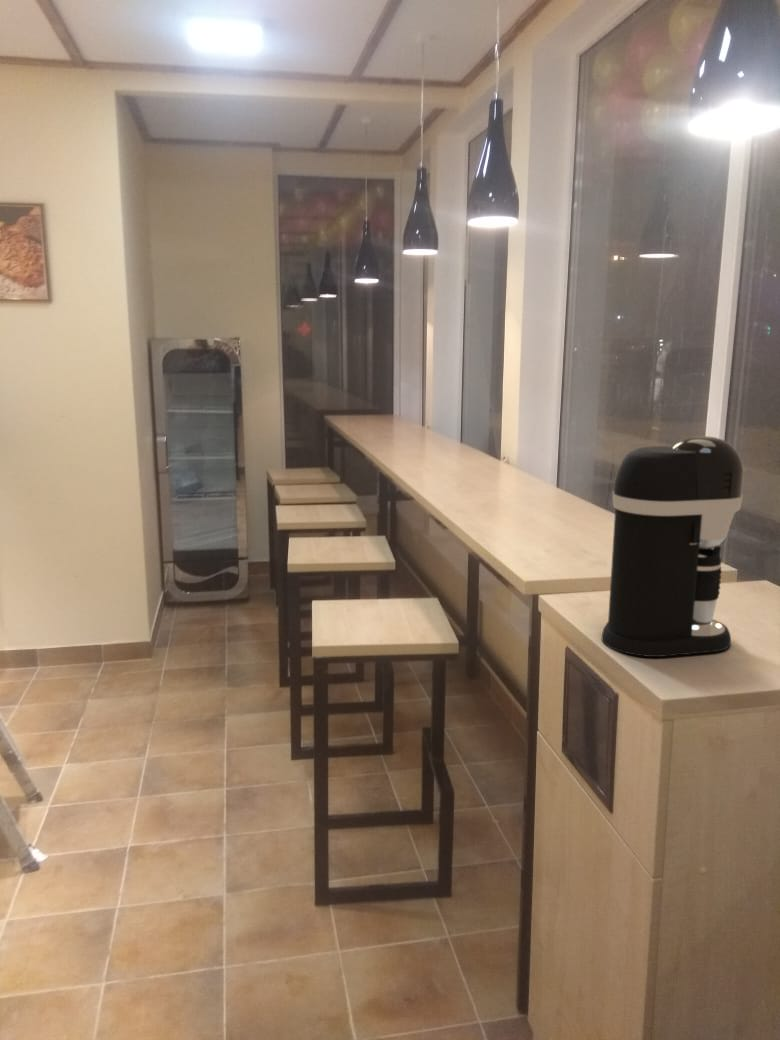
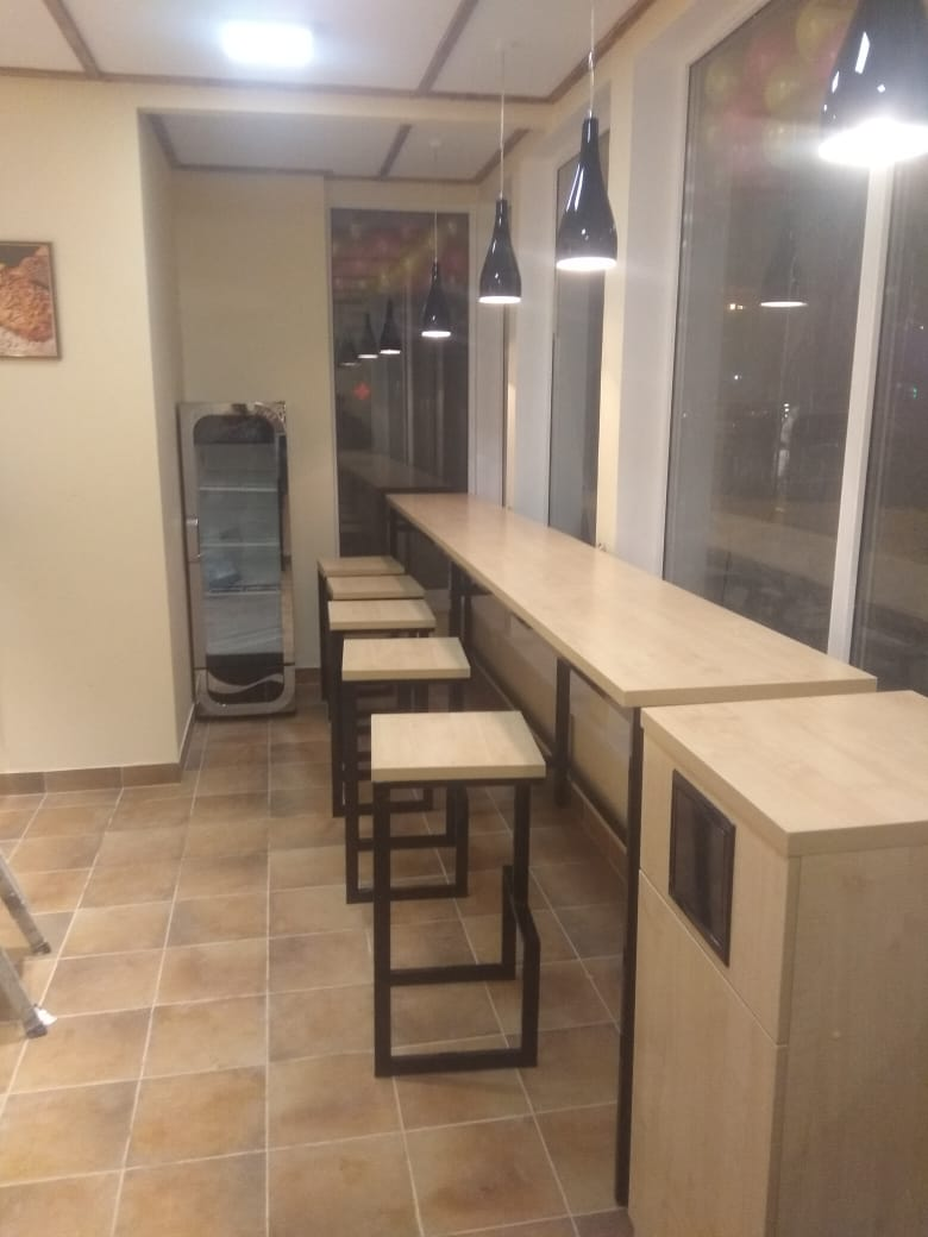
- coffee maker [601,435,745,658]
